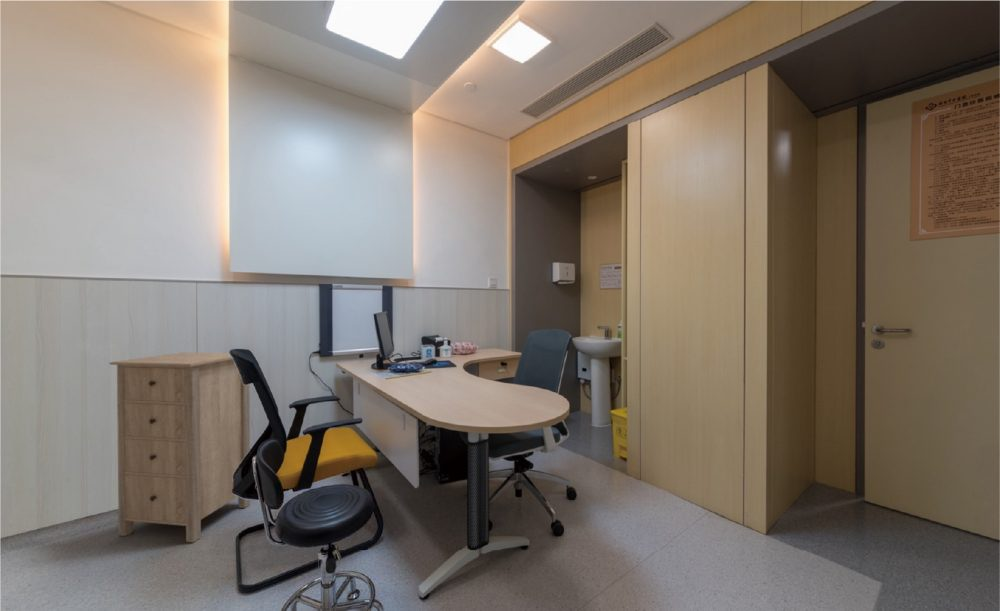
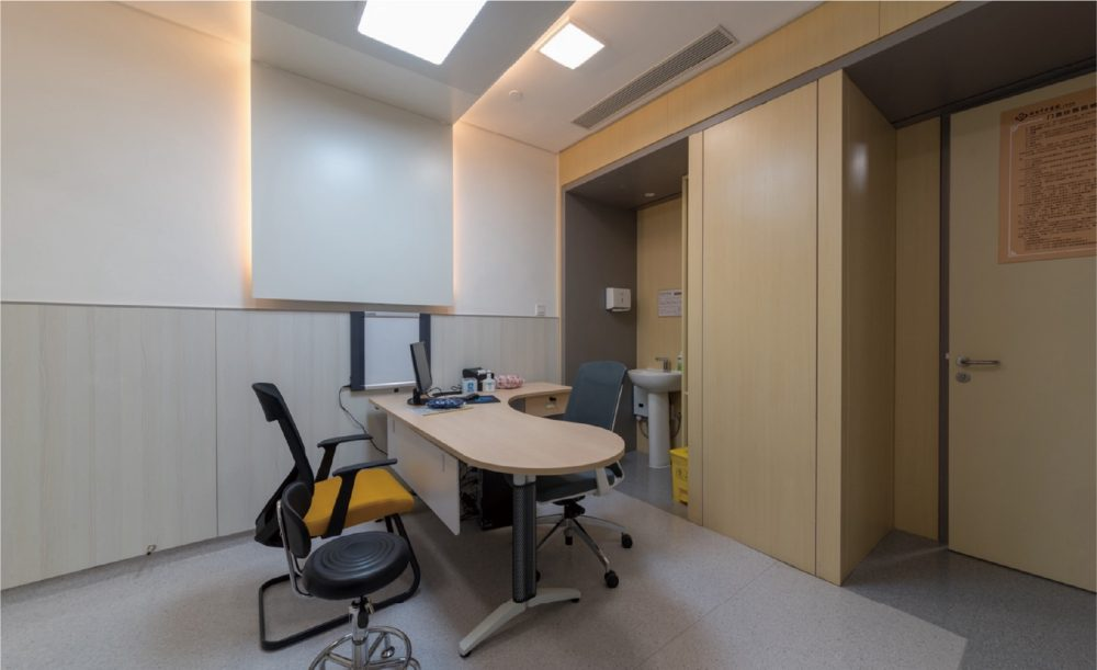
- storage cabinet [109,352,251,543]
